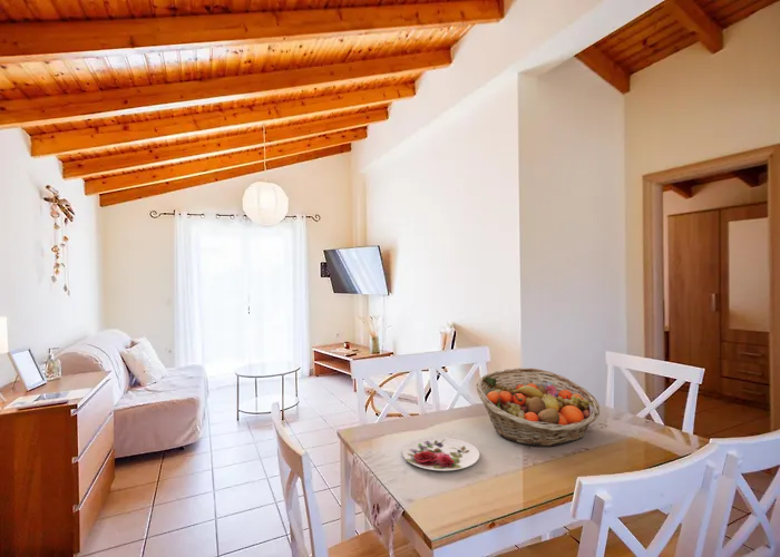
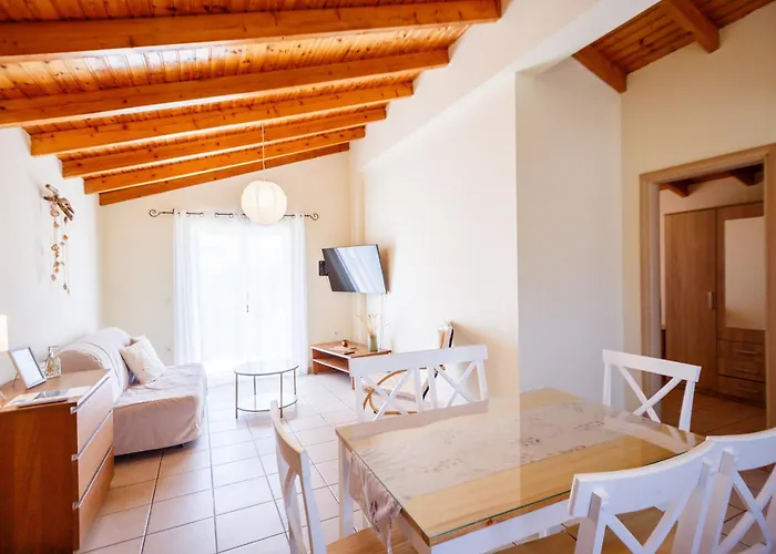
- plate [401,436,480,471]
- fruit basket [475,367,601,448]
